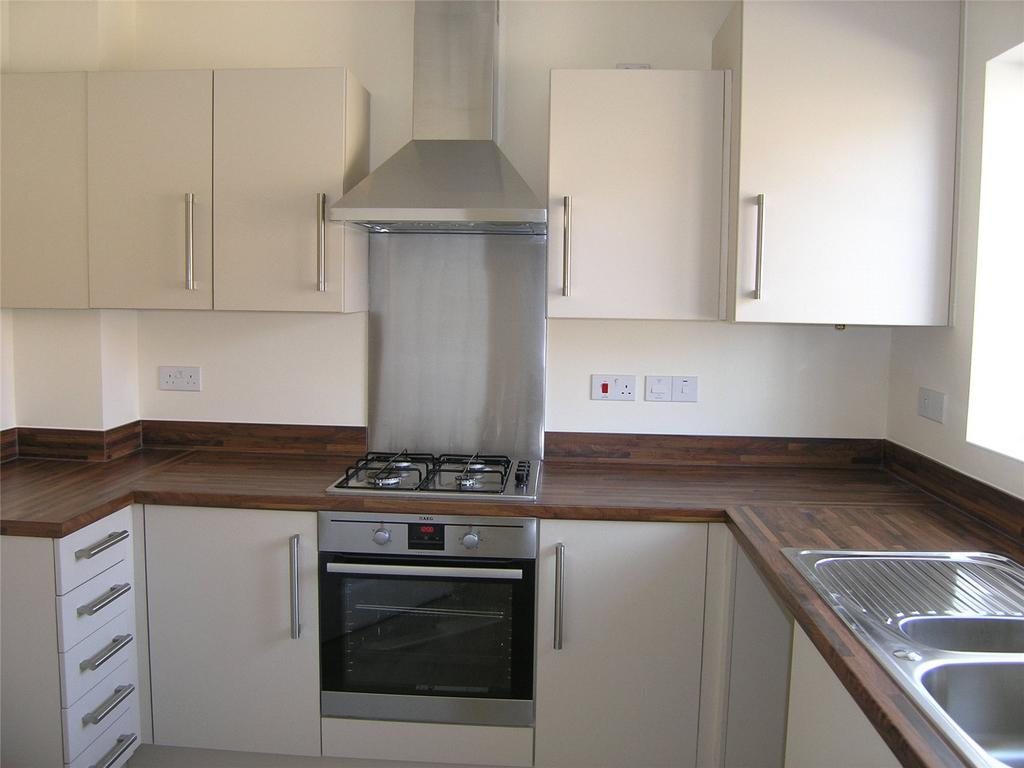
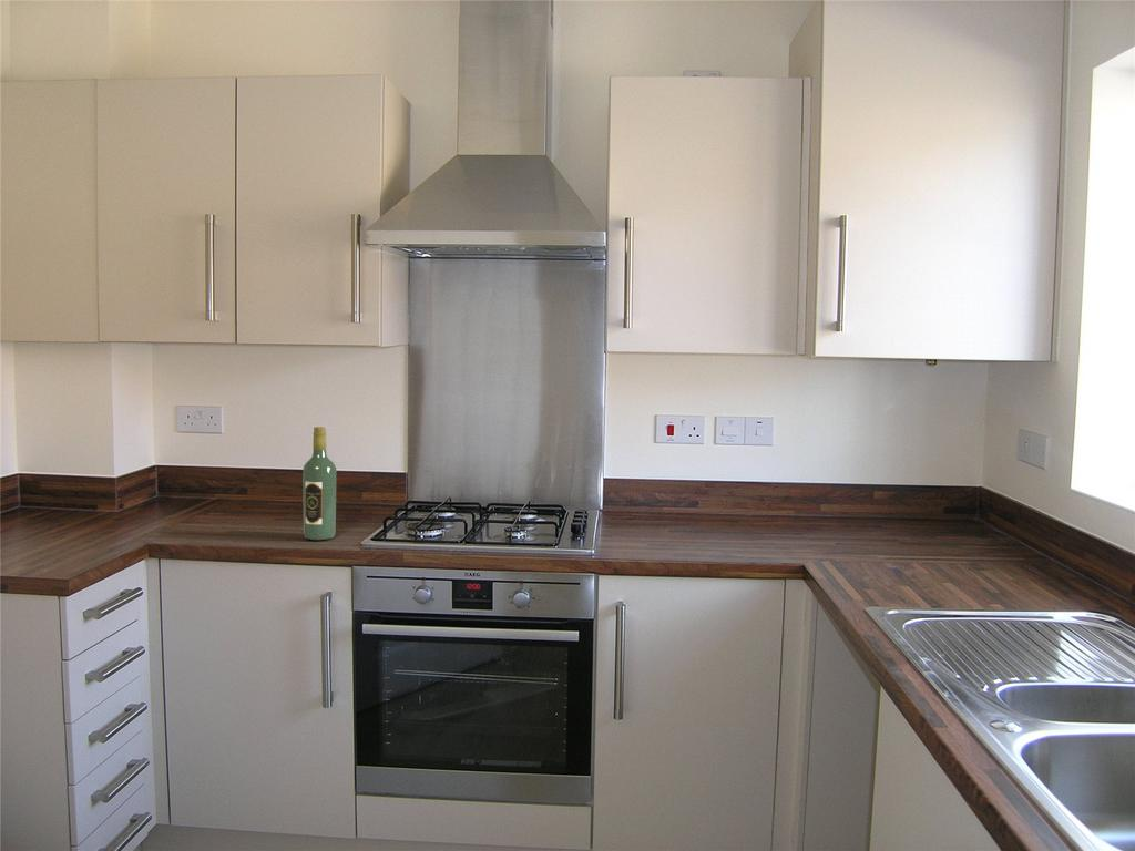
+ wine bottle [301,426,337,541]
